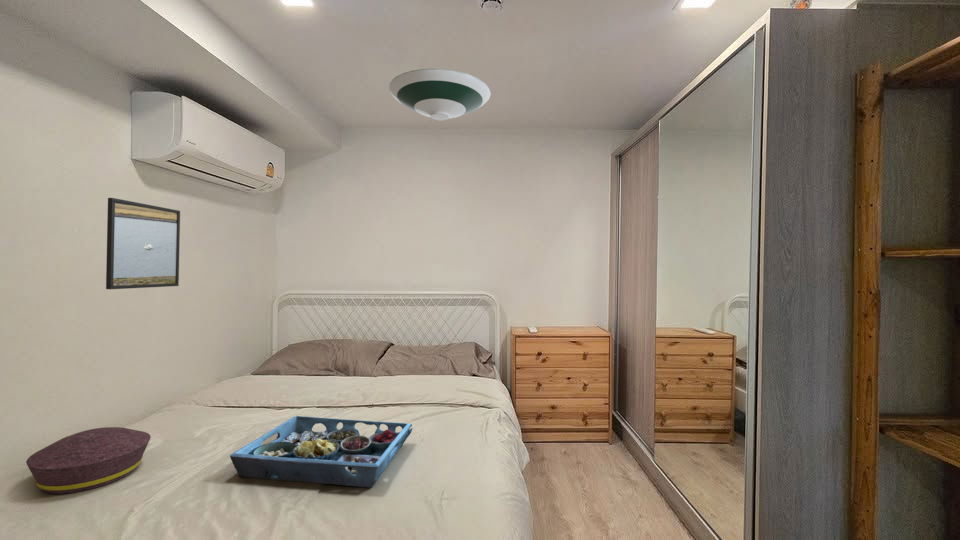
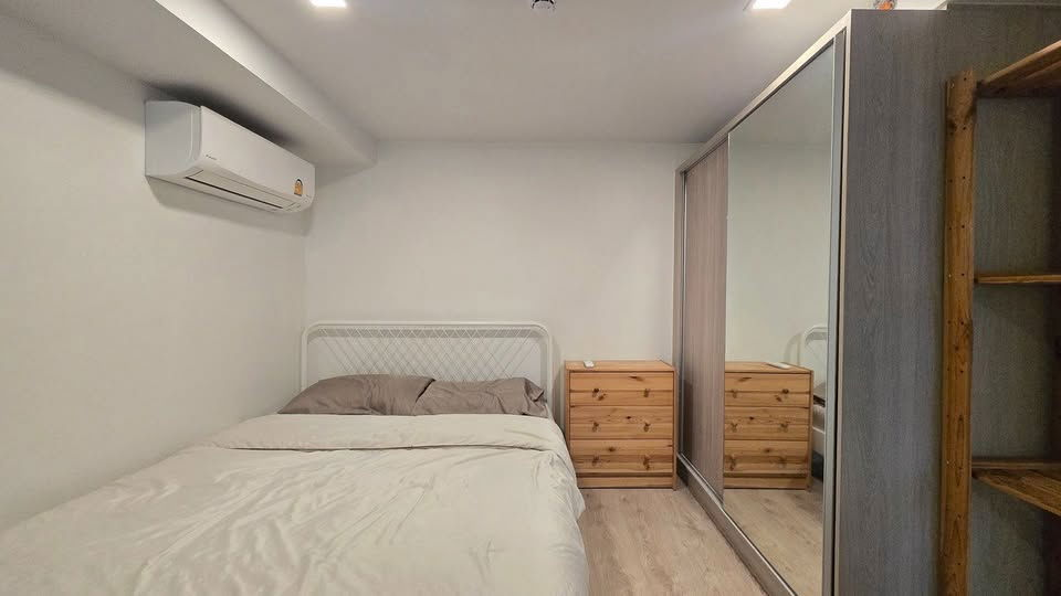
- cushion [25,426,152,495]
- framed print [105,197,181,290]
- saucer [388,68,491,121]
- serving tray [229,415,414,488]
